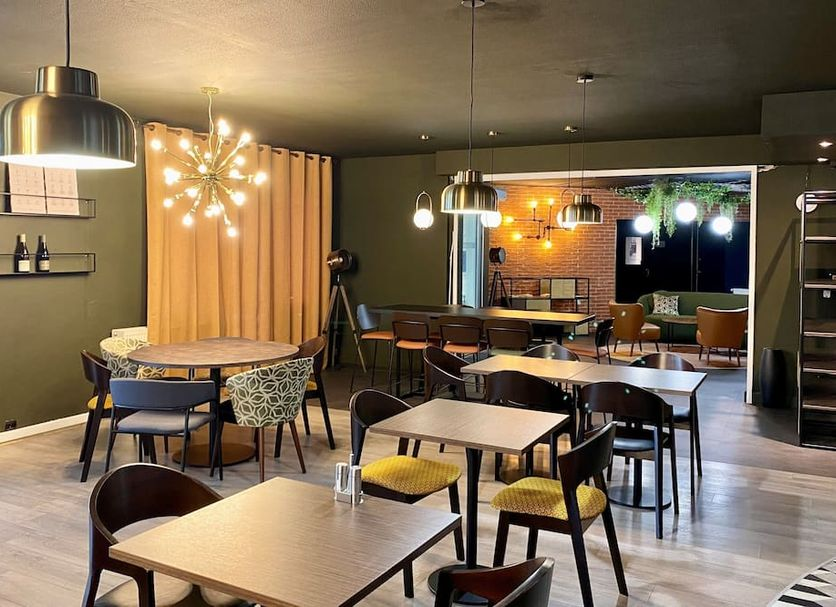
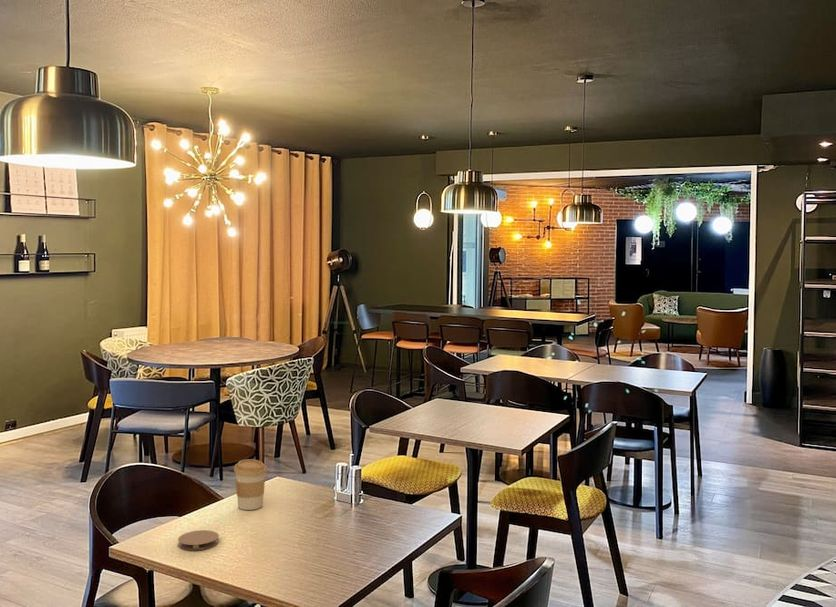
+ coaster [177,529,220,551]
+ coffee cup [233,458,268,511]
